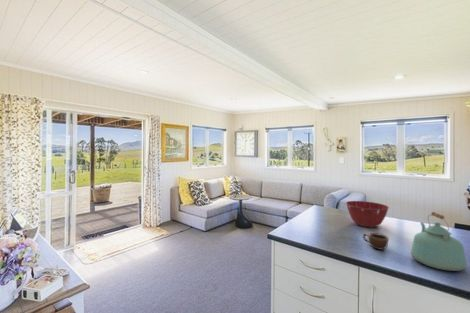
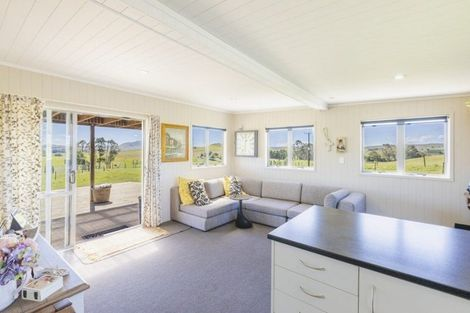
- mug [362,232,389,251]
- kettle [410,211,468,272]
- mixing bowl [345,200,390,228]
